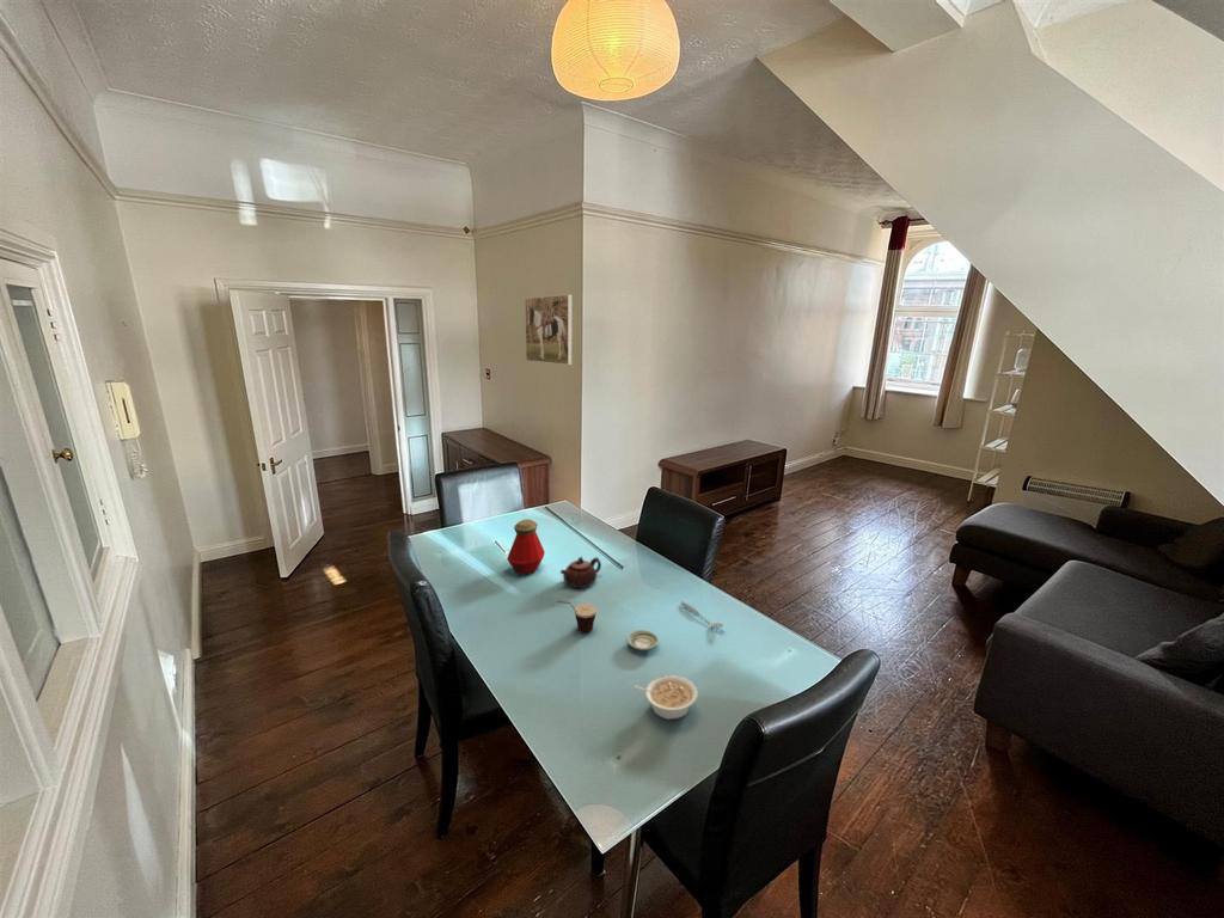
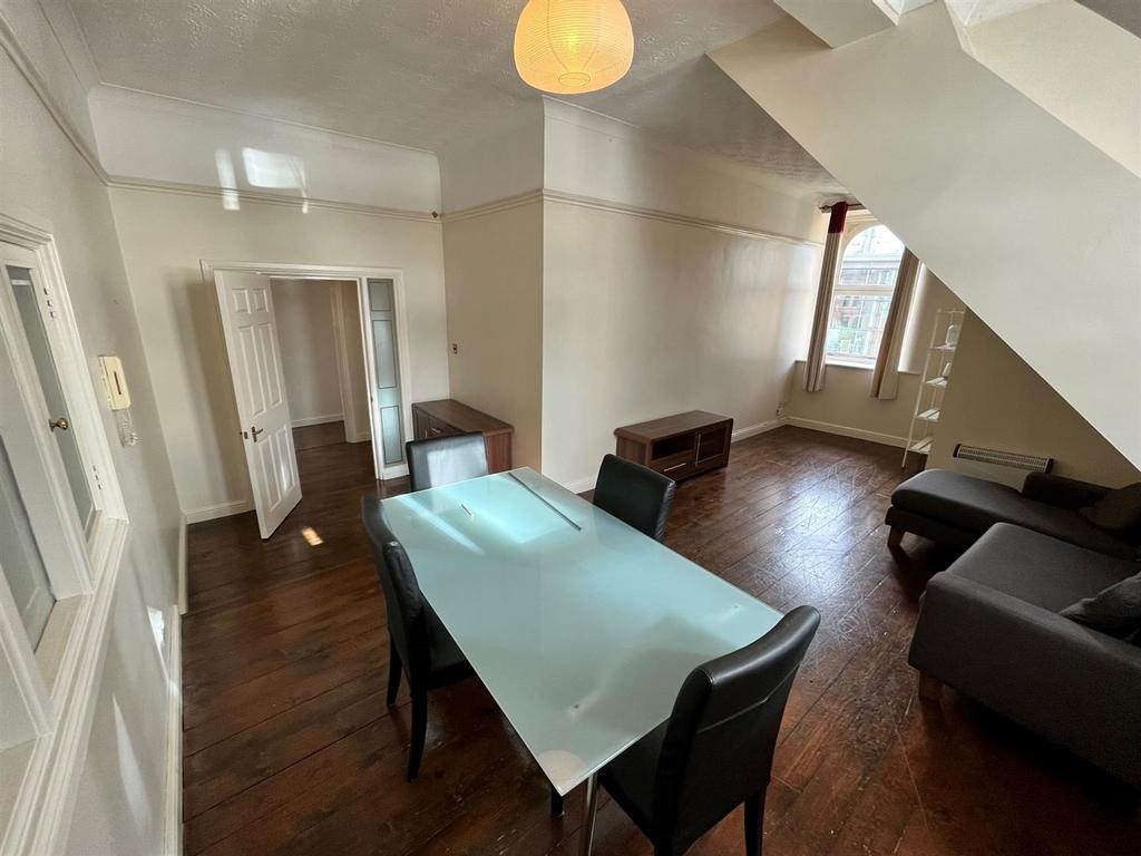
- teapot [559,556,602,589]
- saucer [626,629,660,651]
- spoon [680,600,724,629]
- bottle [506,518,546,576]
- legume [634,674,698,721]
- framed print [524,293,574,366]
- cup [556,600,598,634]
